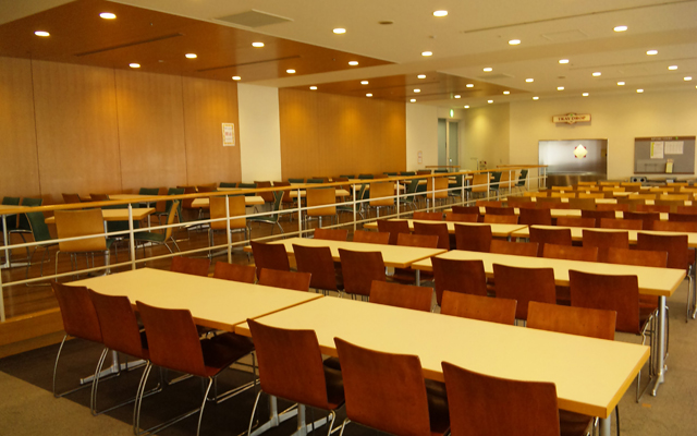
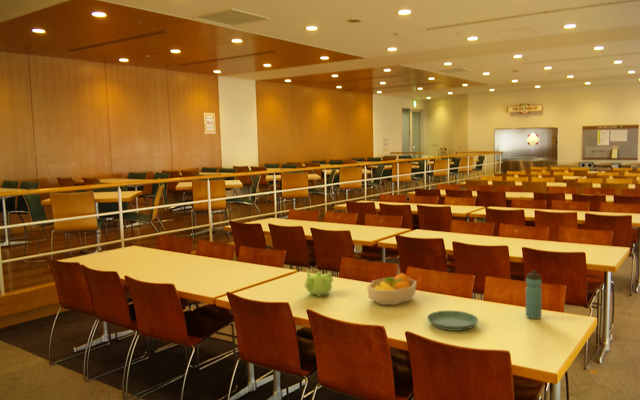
+ water bottle [525,269,543,320]
+ teapot [303,269,334,298]
+ fruit bowl [366,272,418,306]
+ saucer [426,310,479,332]
